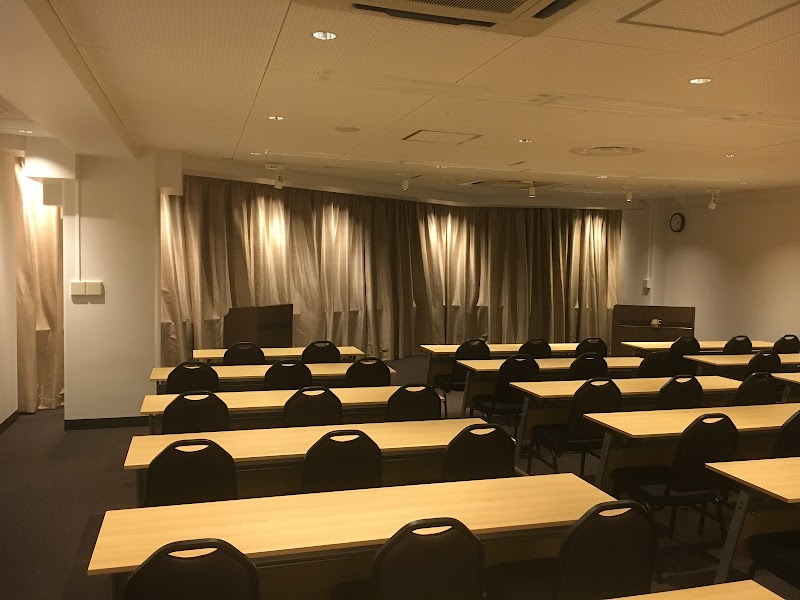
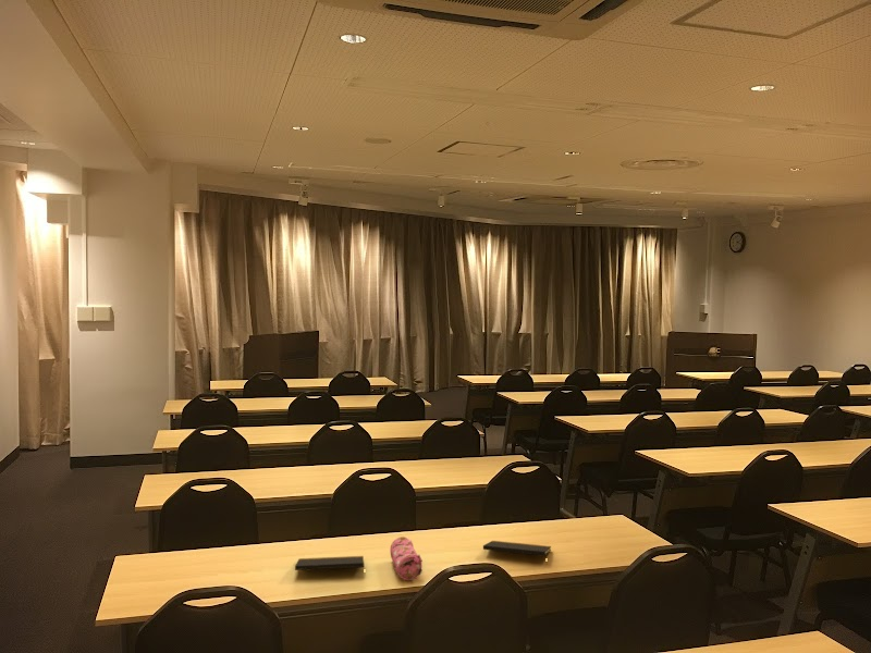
+ notepad [294,555,367,577]
+ pencil case [389,535,424,581]
+ notepad [482,540,552,566]
